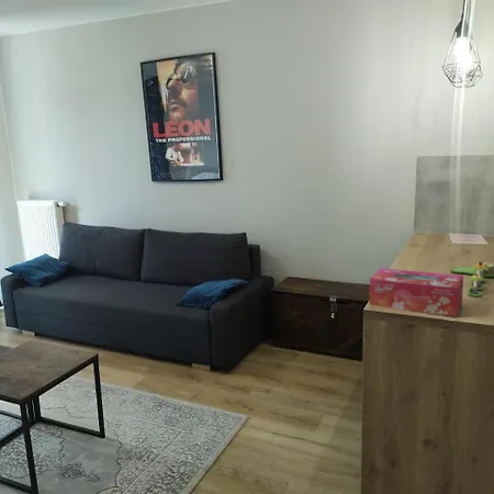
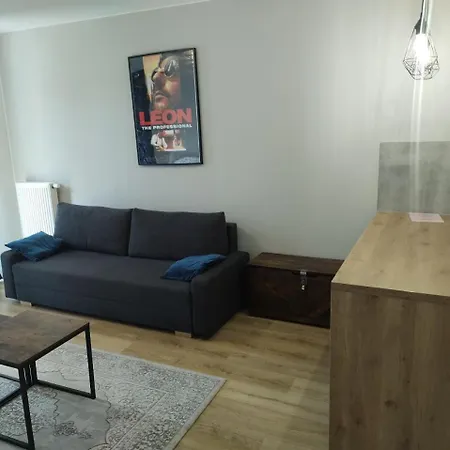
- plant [450,260,494,297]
- tissue box [368,267,464,317]
